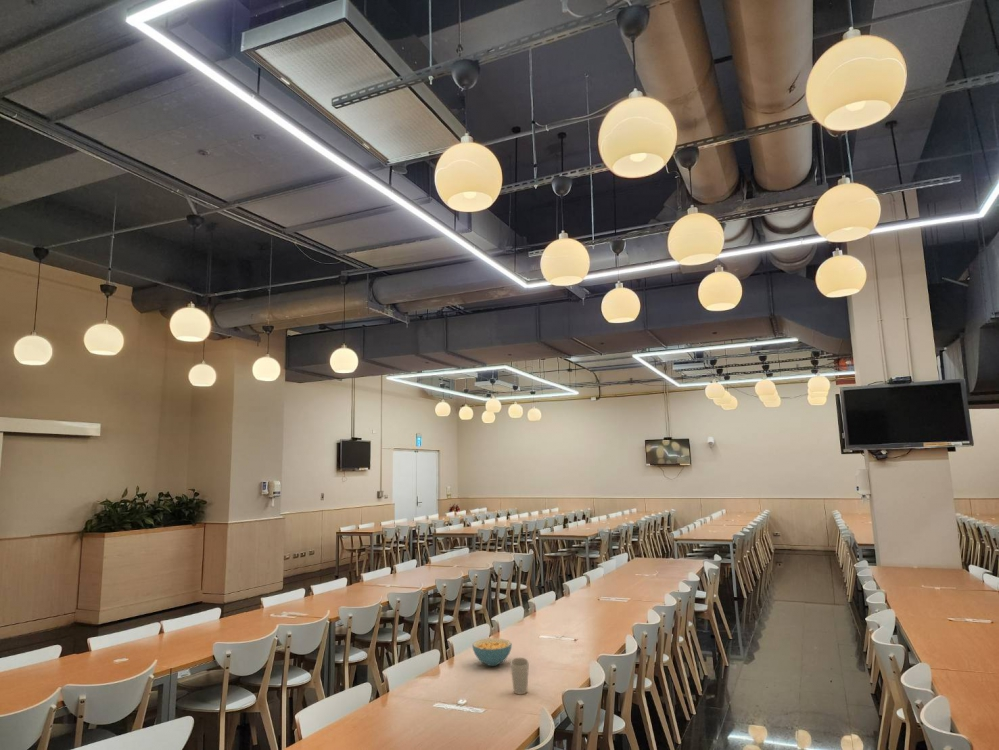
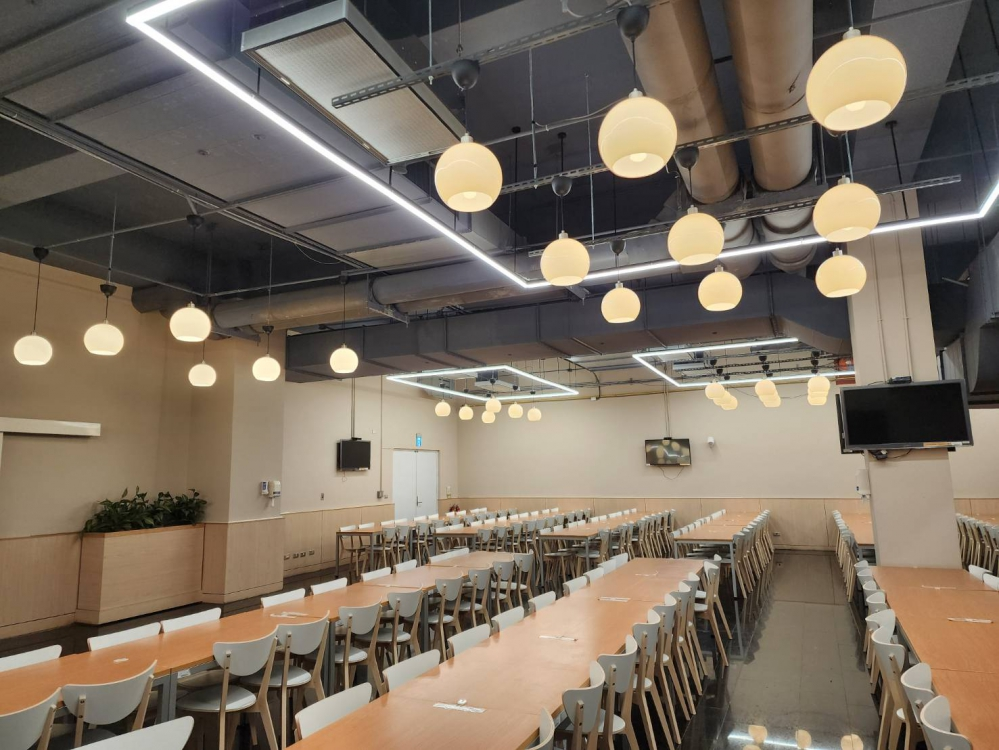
- cereal bowl [471,637,513,667]
- cup [510,657,530,695]
